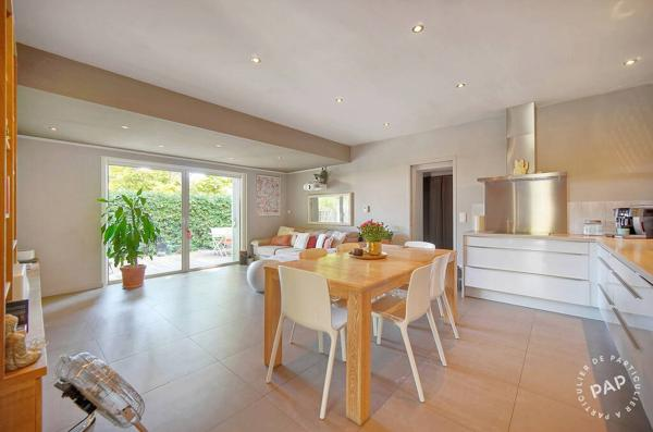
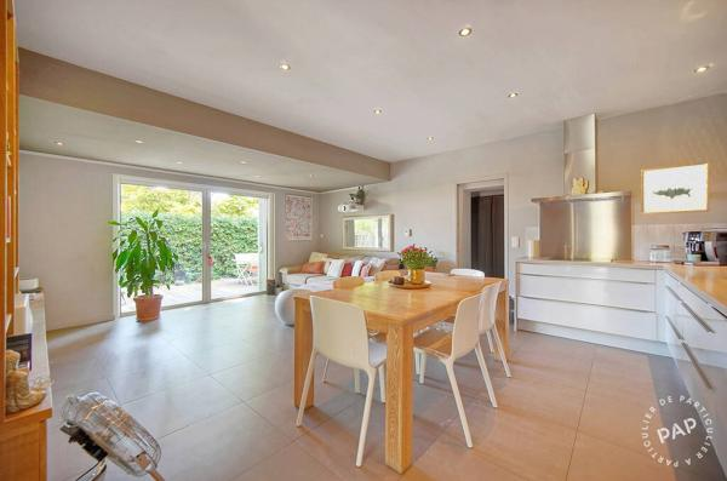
+ wall art [640,161,711,216]
